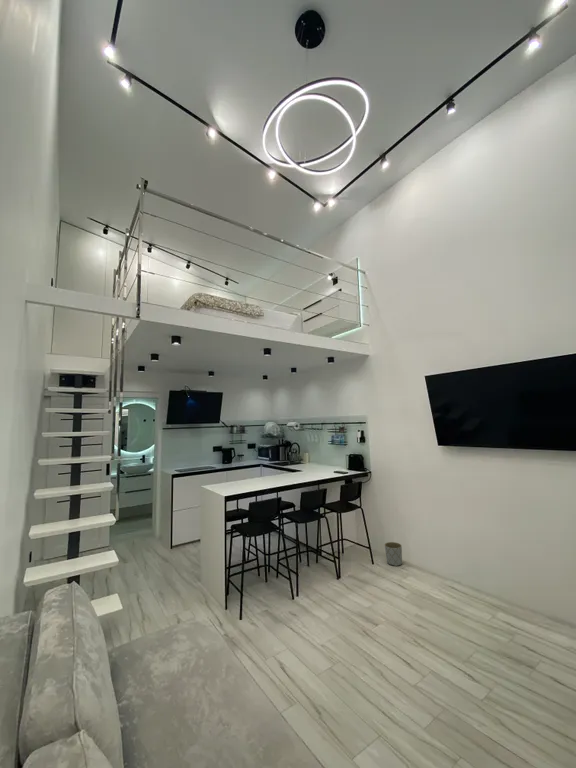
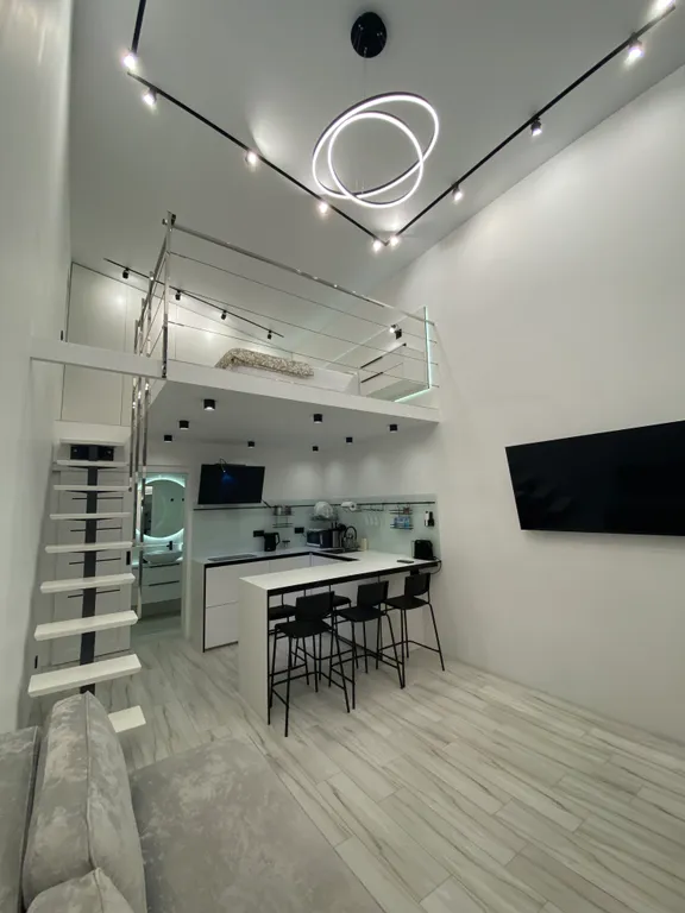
- planter [384,541,403,567]
